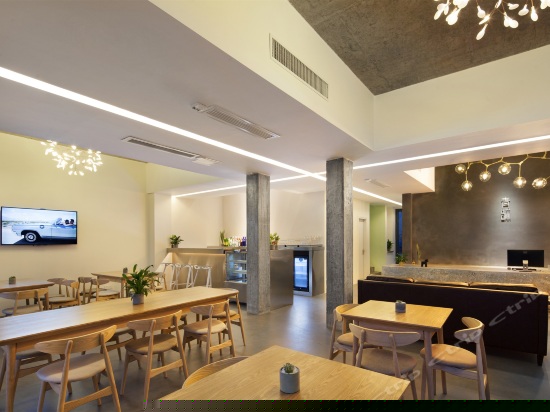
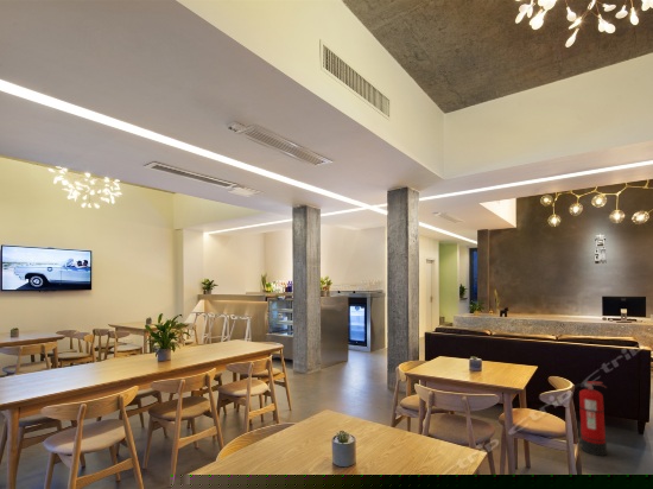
+ fire extinguisher [573,380,608,457]
